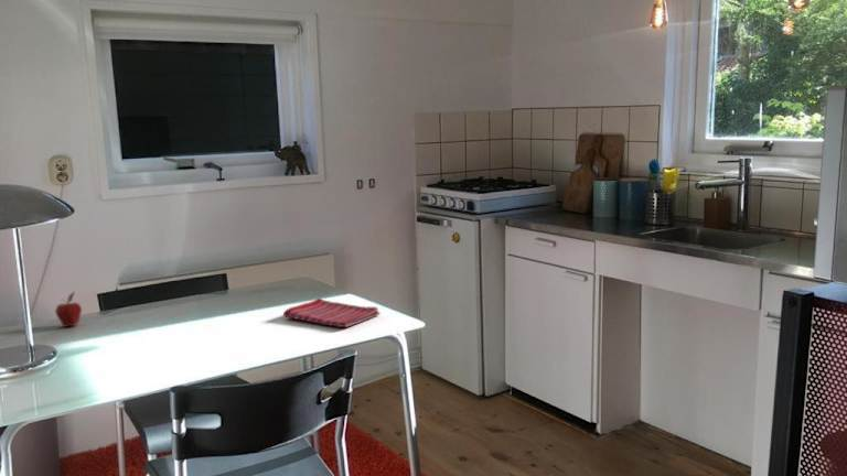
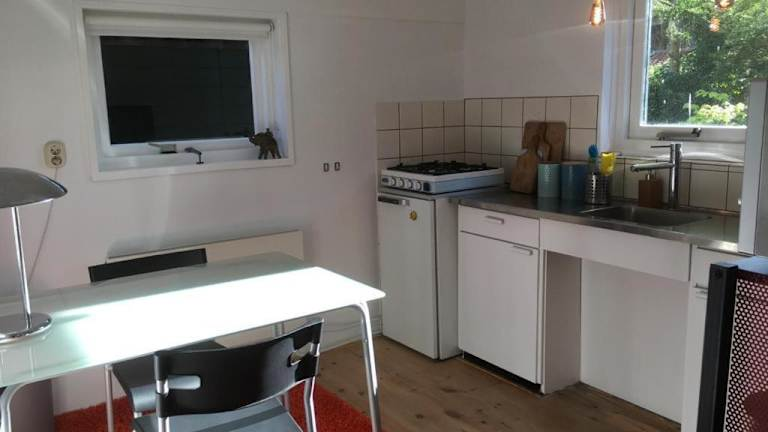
- dish towel [282,298,380,328]
- fruit [54,291,83,328]
